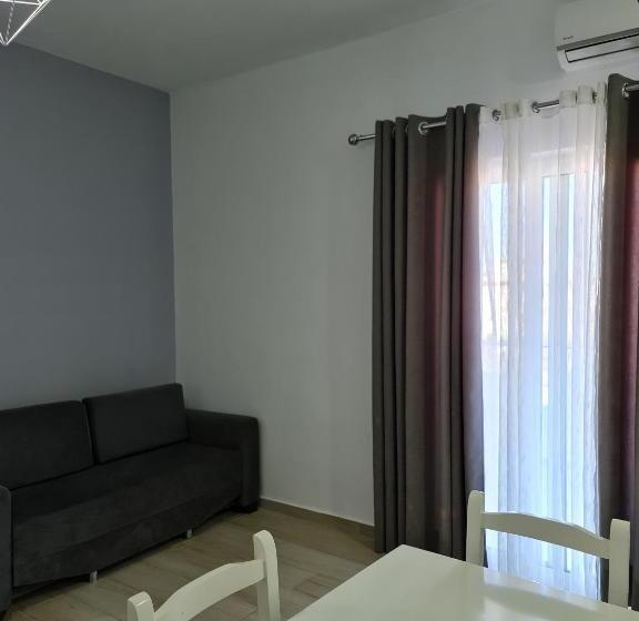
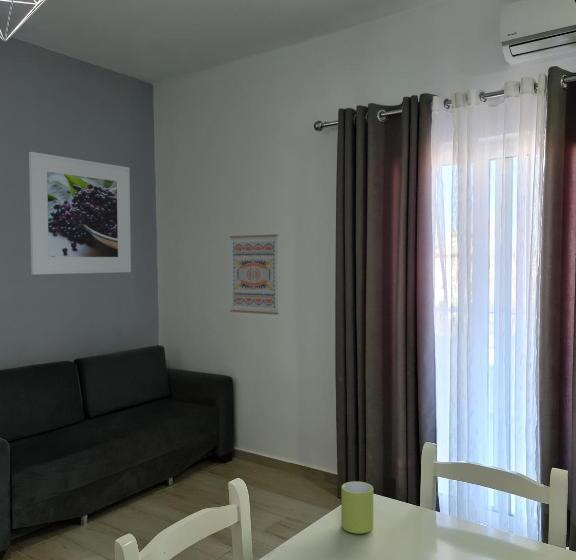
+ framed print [28,151,132,276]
+ mug [340,480,374,535]
+ wall art [229,233,280,316]
